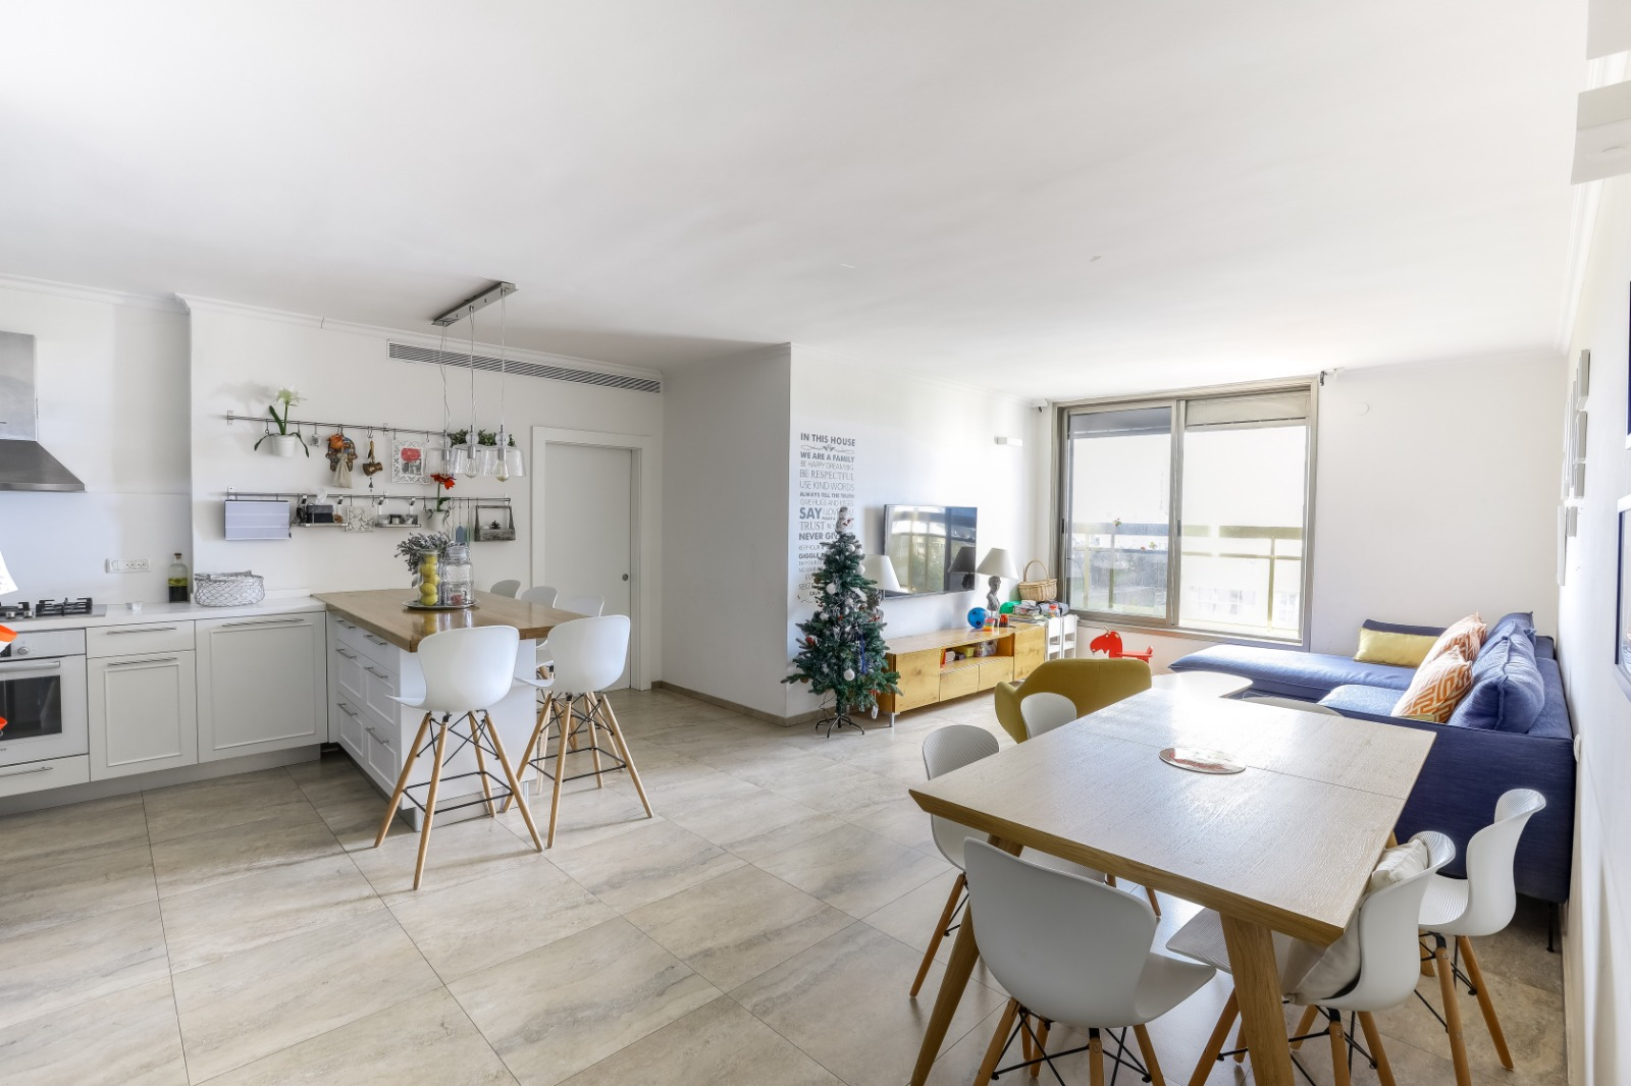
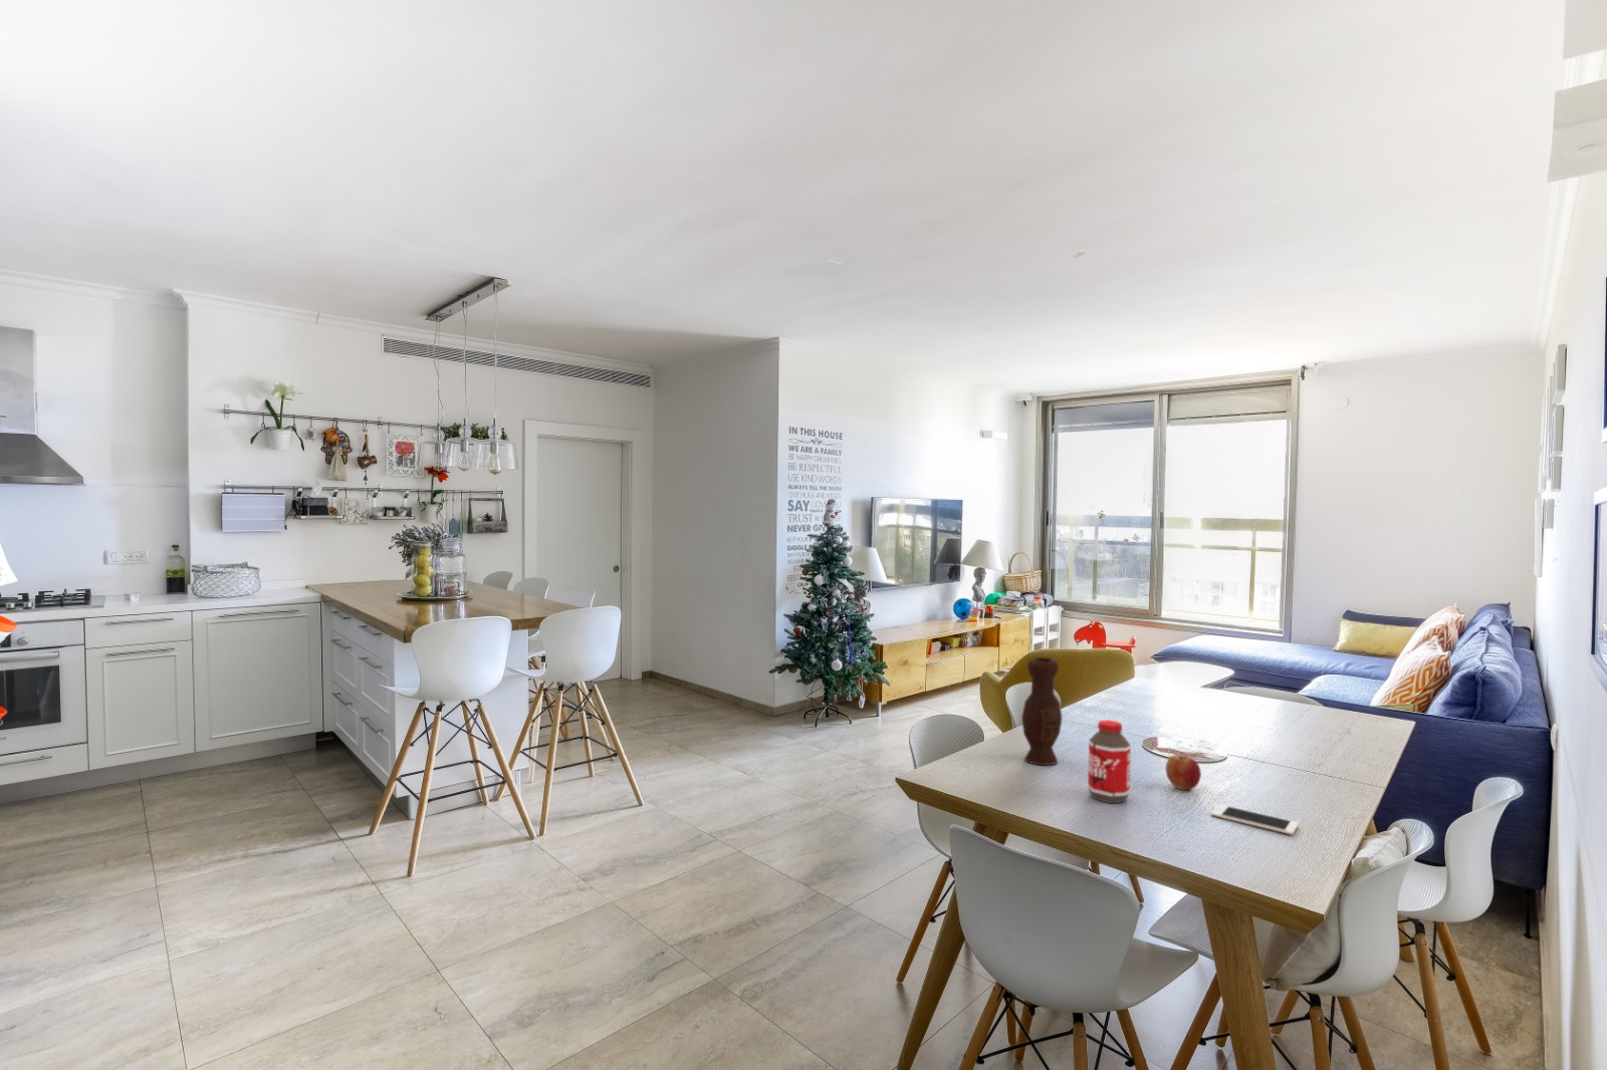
+ bottle [1087,719,1131,804]
+ apple [1164,754,1202,791]
+ cell phone [1210,802,1300,835]
+ vase [1020,657,1063,765]
